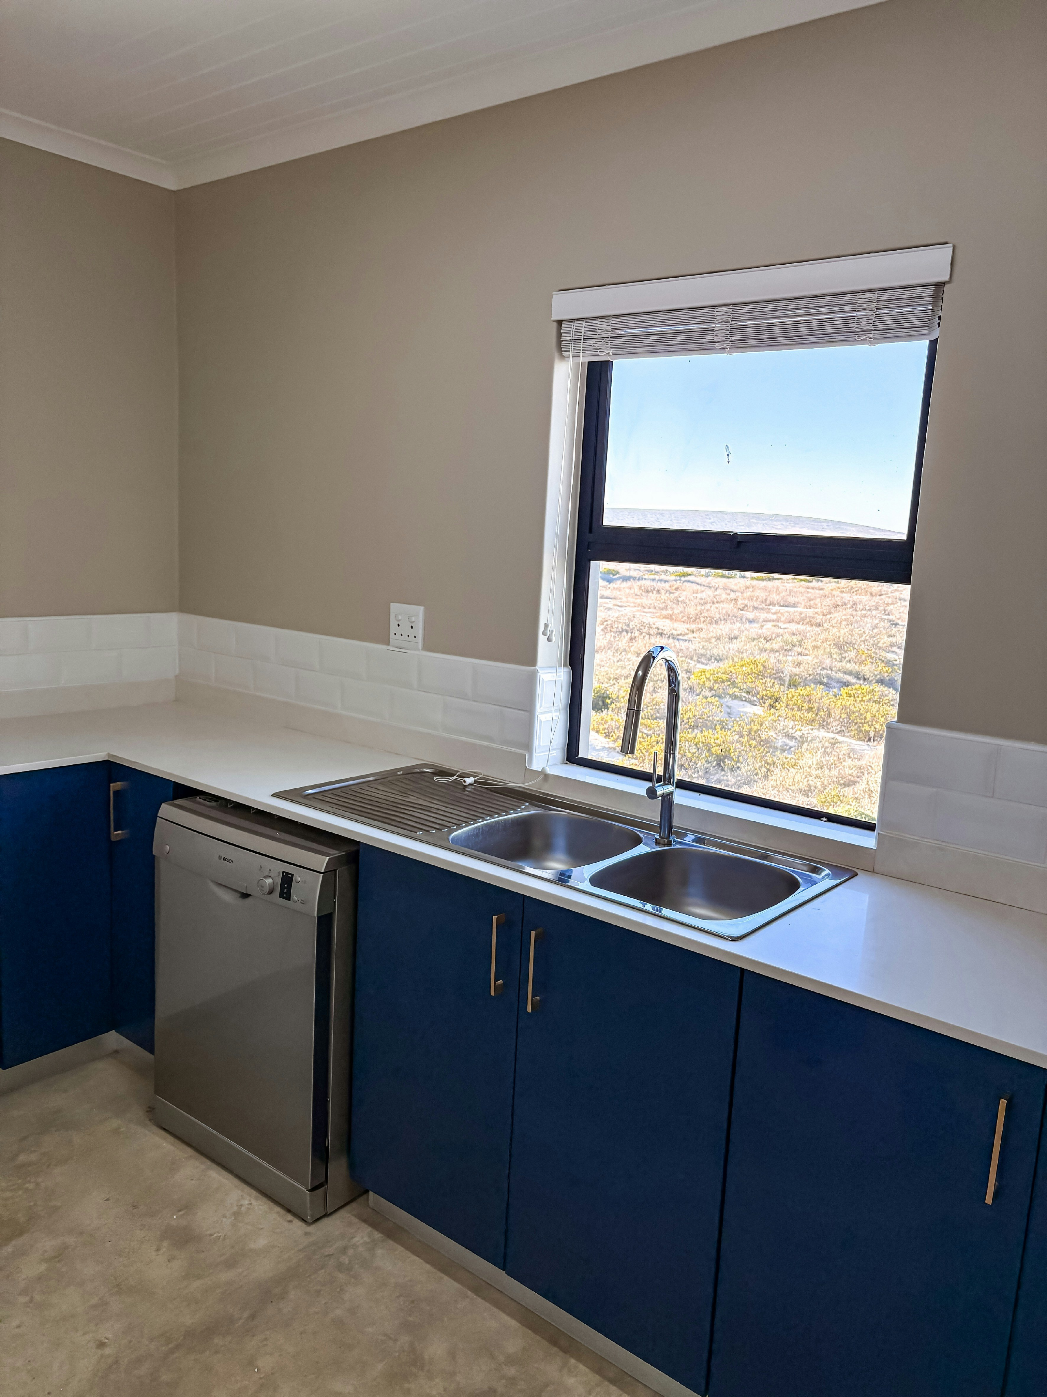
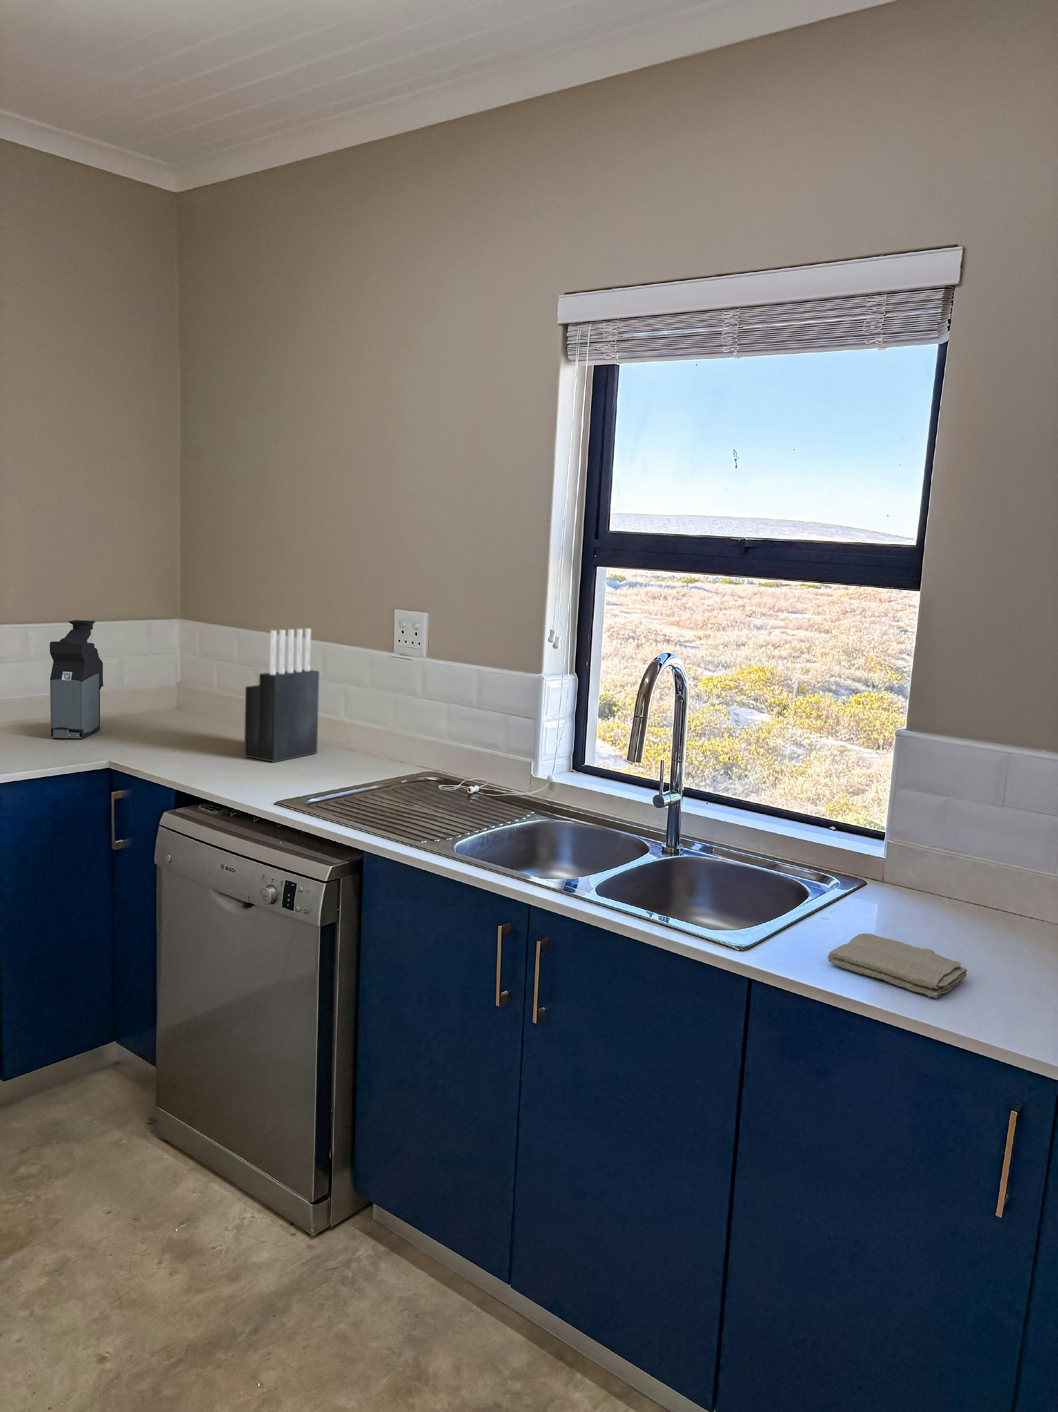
+ coffee maker [50,619,103,739]
+ washcloth [828,933,967,998]
+ knife block [243,628,320,763]
